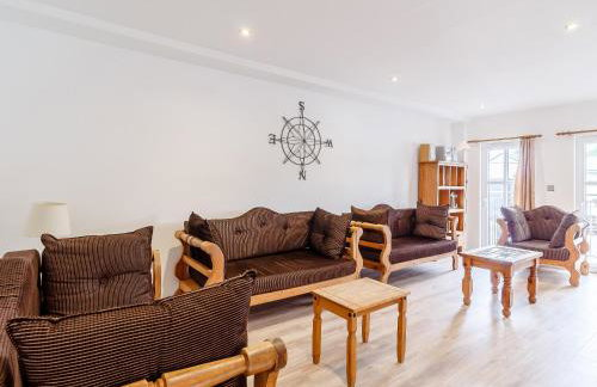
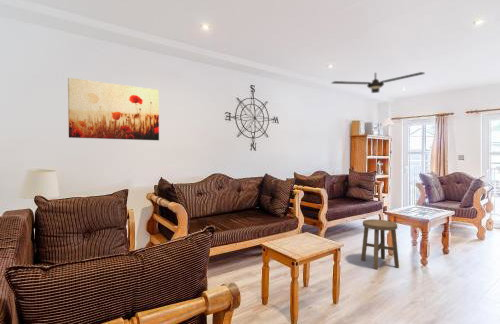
+ stool [360,218,400,270]
+ ceiling fan [331,71,426,94]
+ wall art [67,77,160,141]
